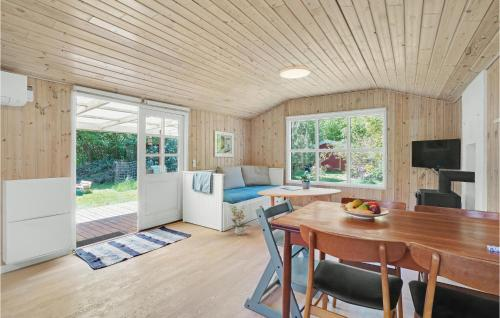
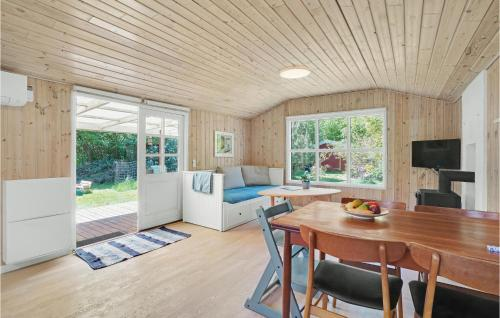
- potted plant [227,203,253,236]
